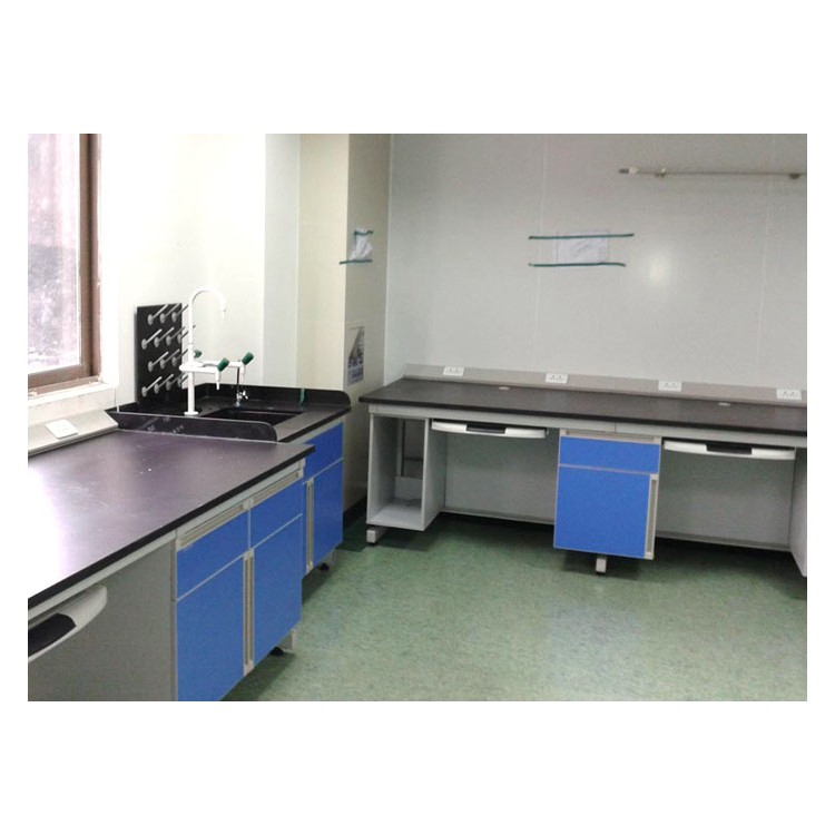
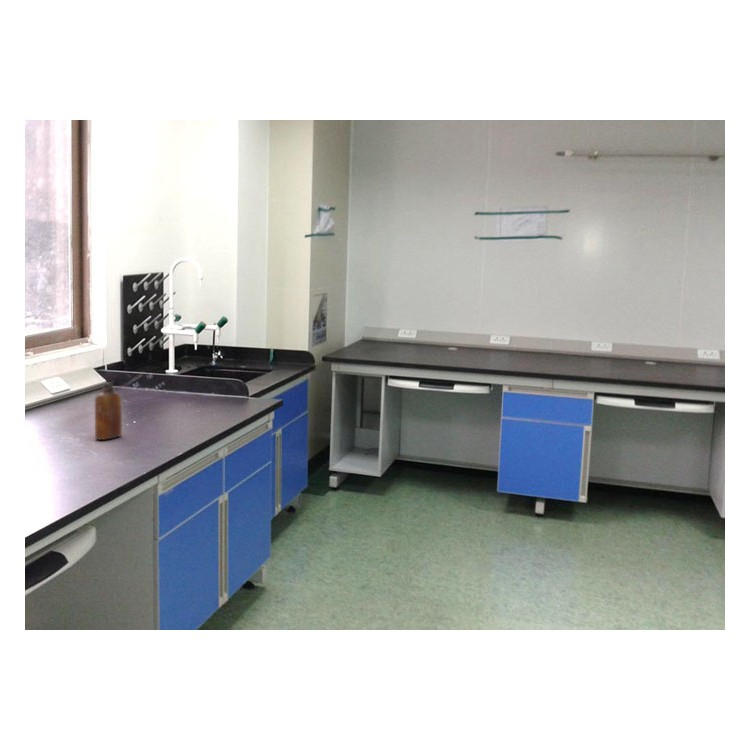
+ flask [94,381,123,441]
